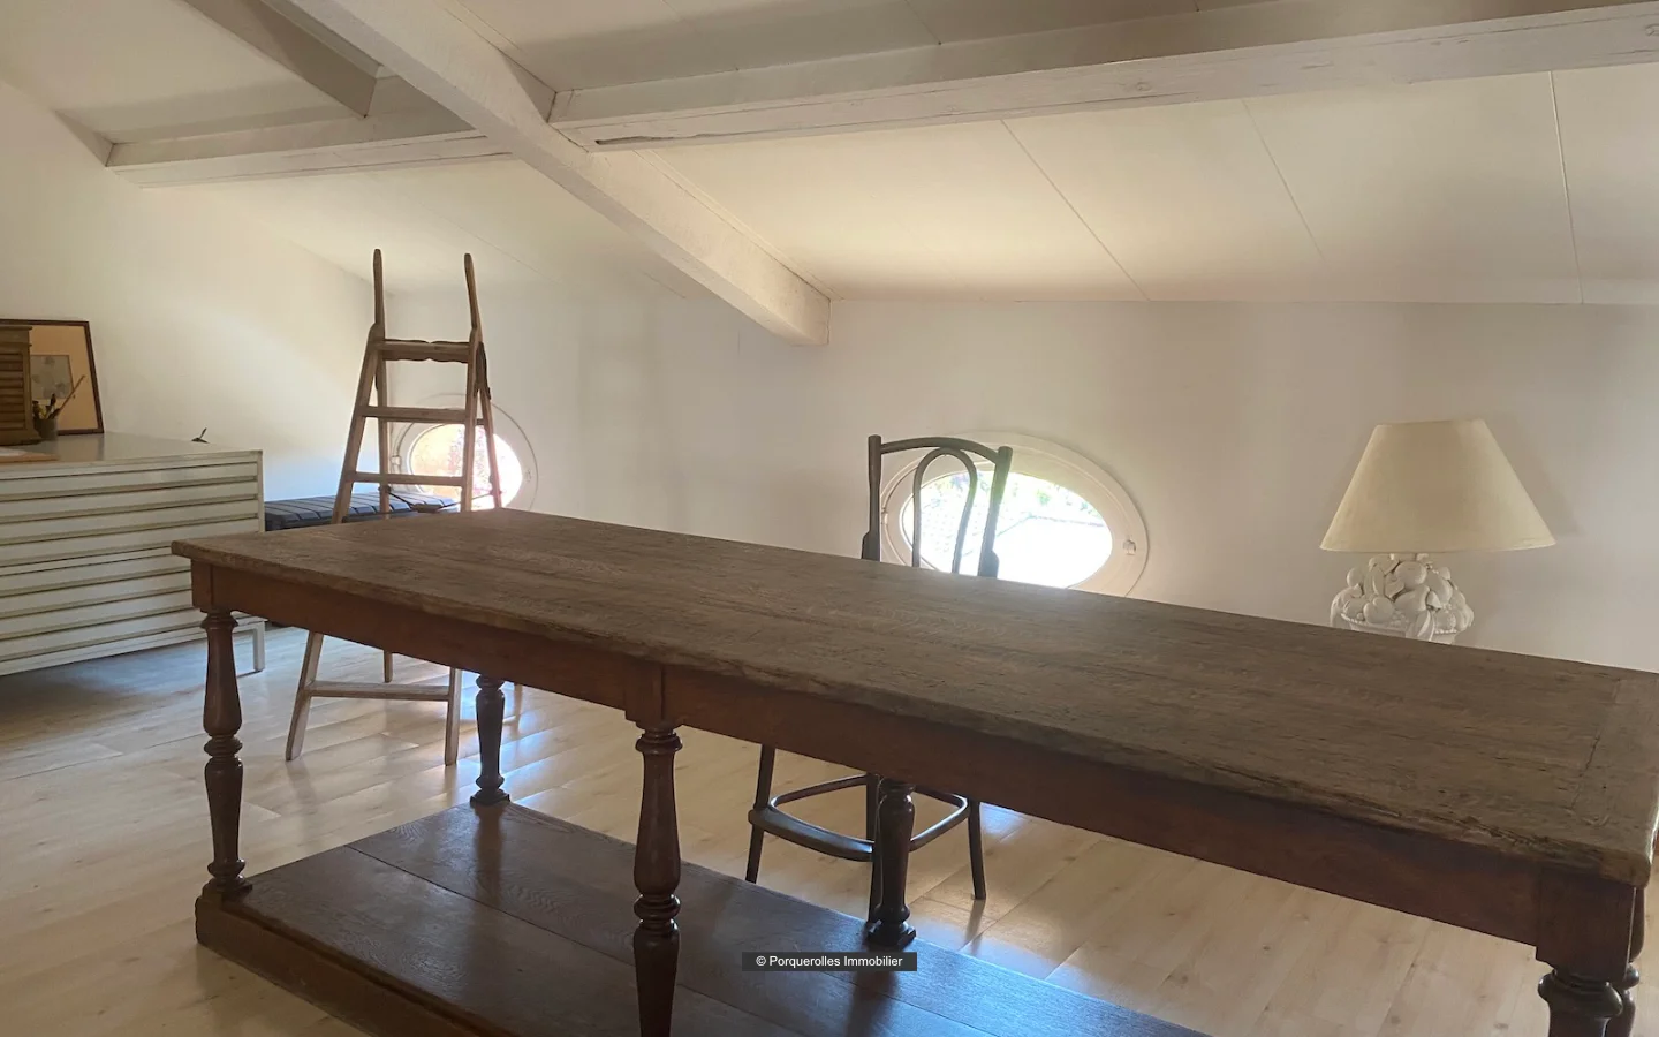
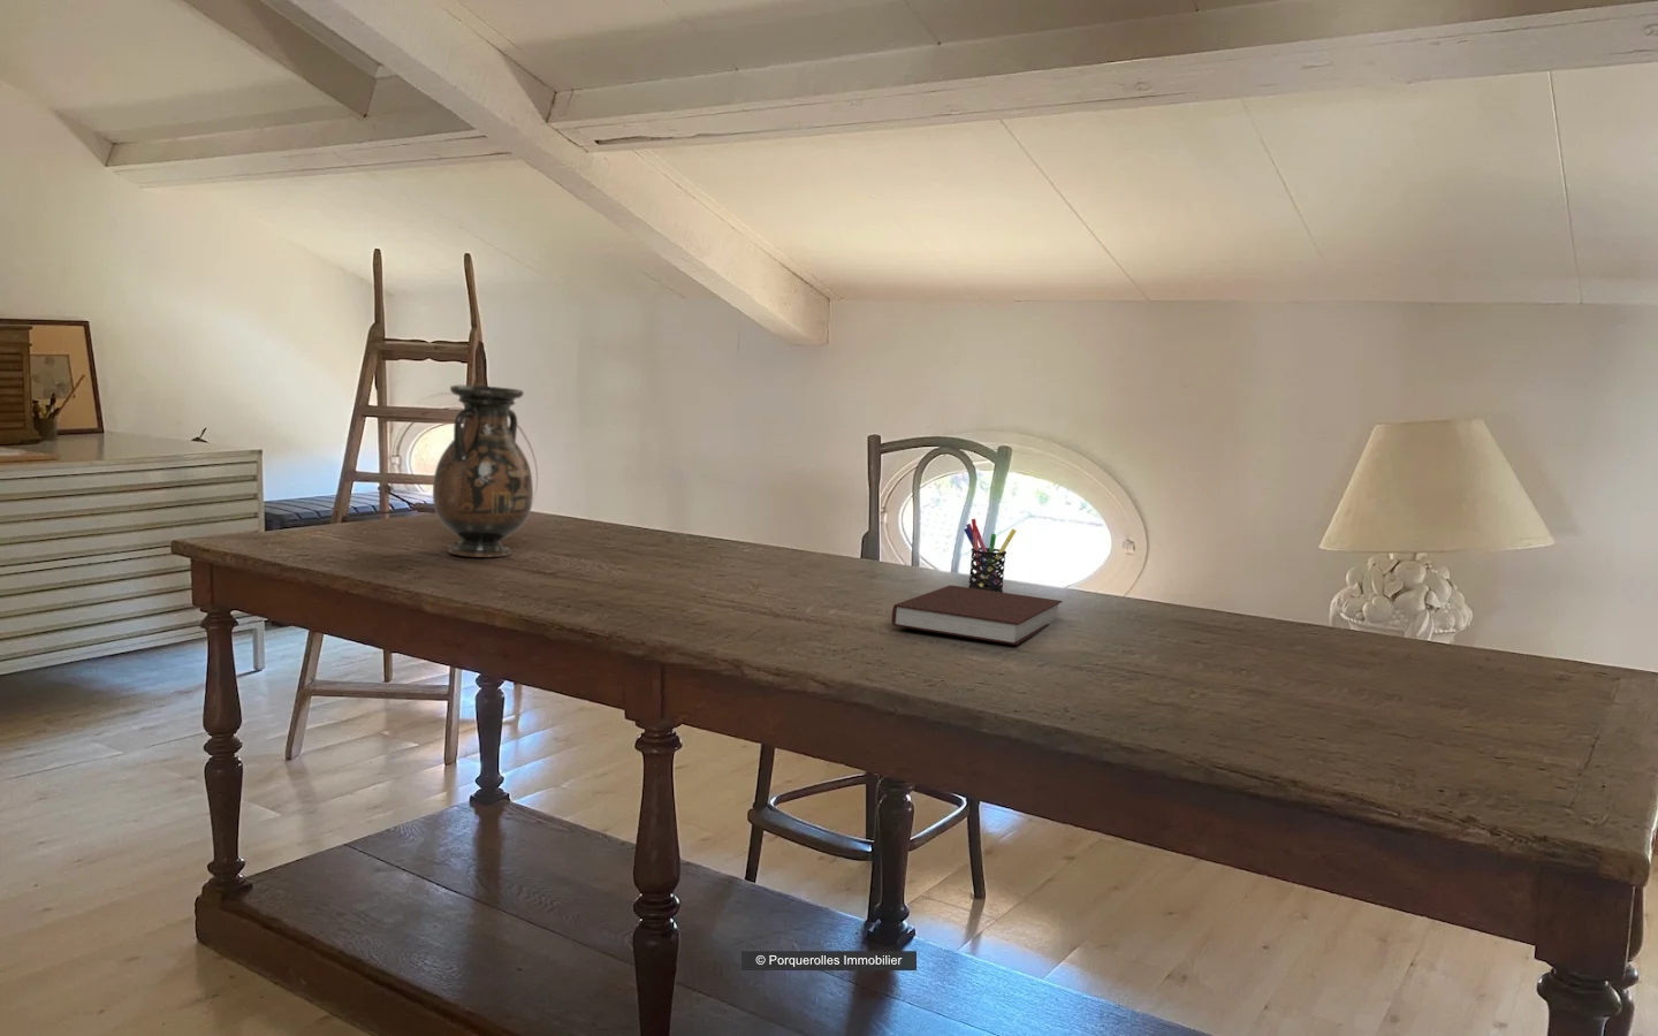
+ notebook [892,584,1064,646]
+ vase [432,384,535,559]
+ pen holder [962,518,1017,593]
